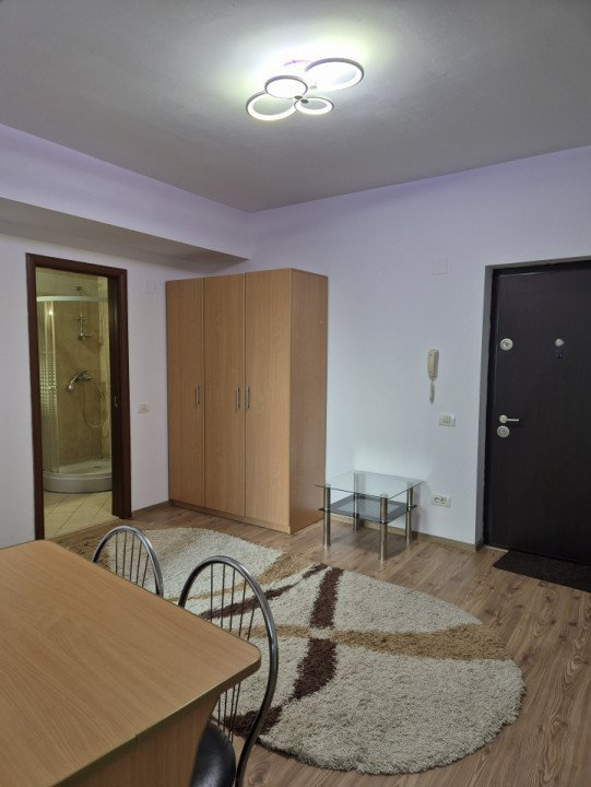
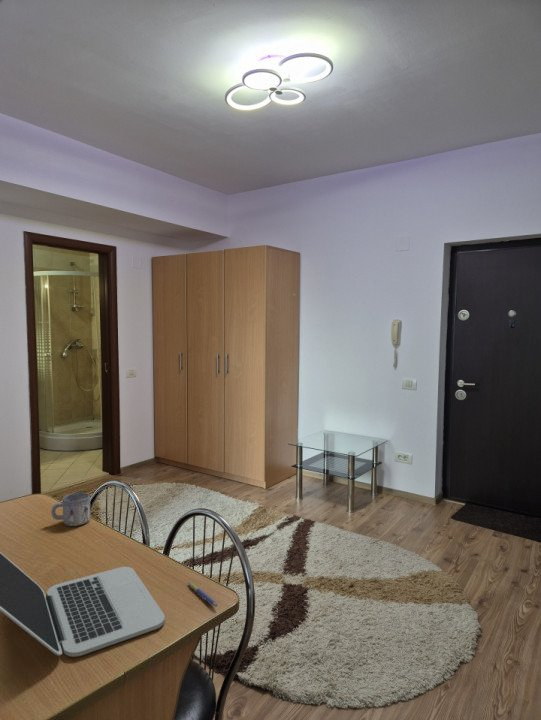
+ pen [187,581,218,608]
+ laptop [0,551,166,658]
+ mug [51,492,91,527]
